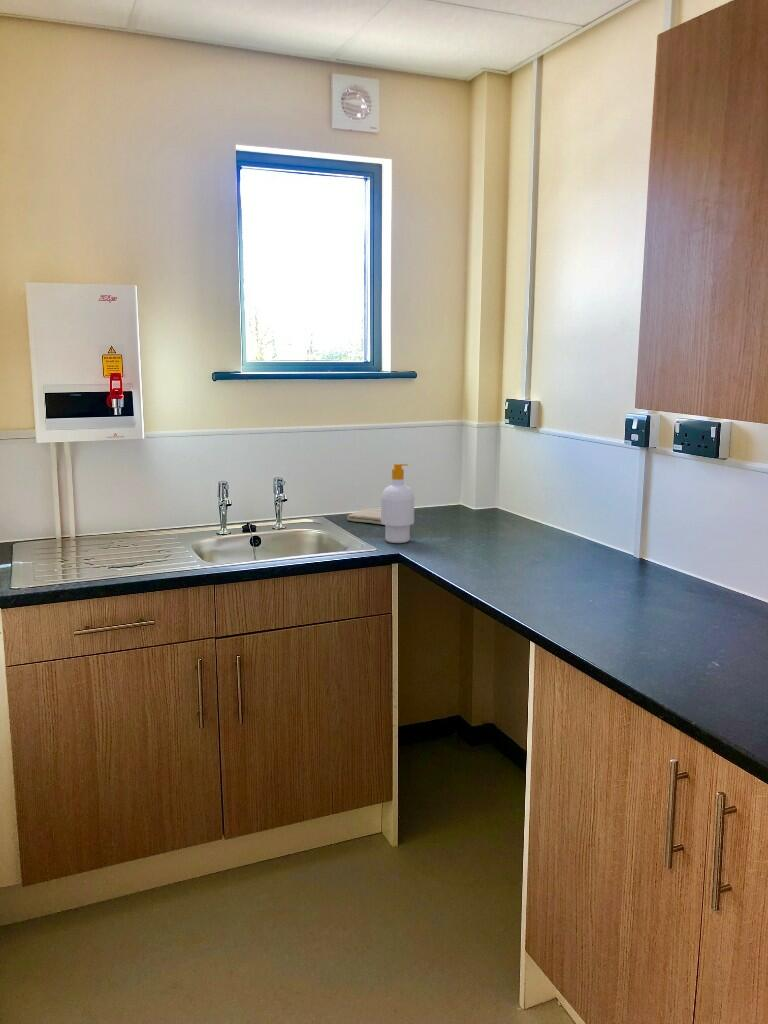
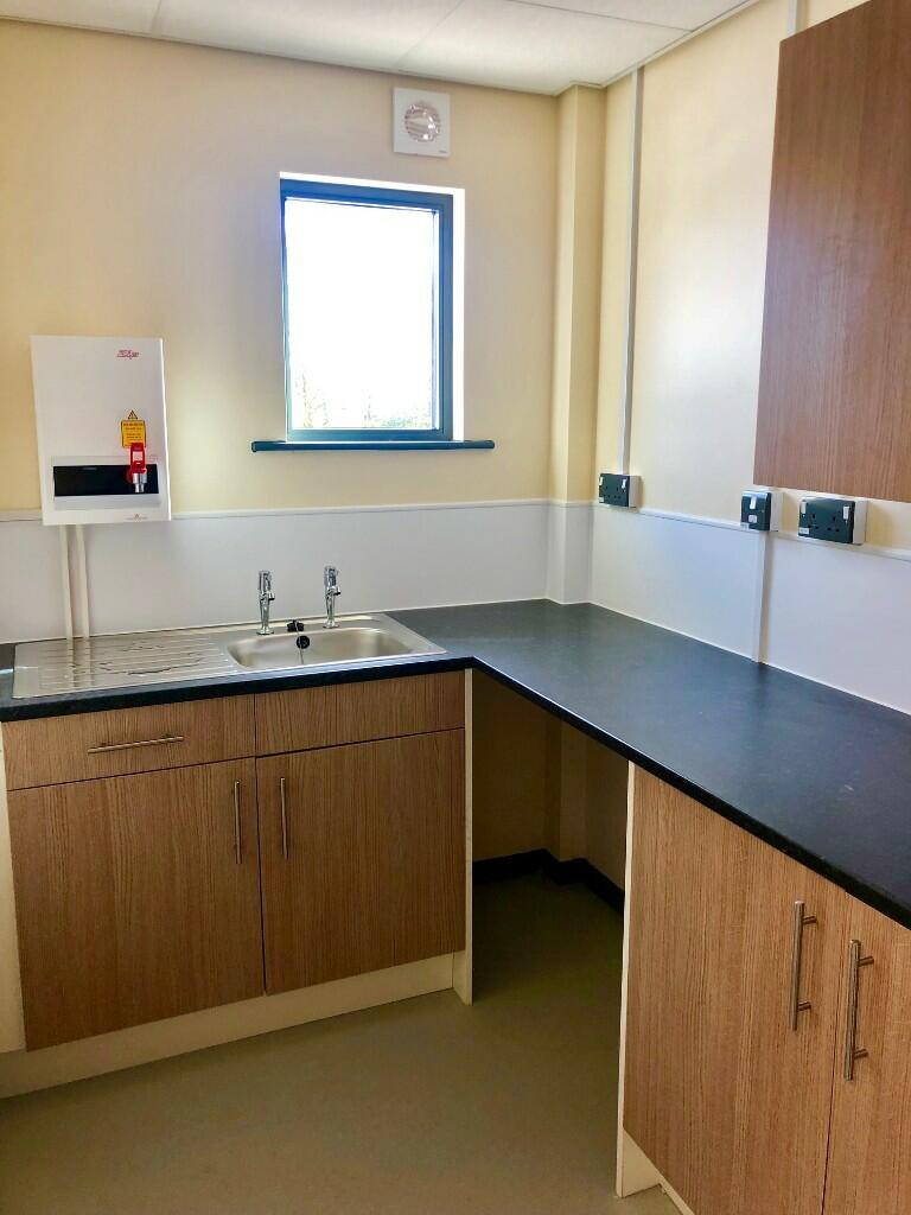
- washcloth [346,508,383,526]
- soap bottle [380,463,415,544]
